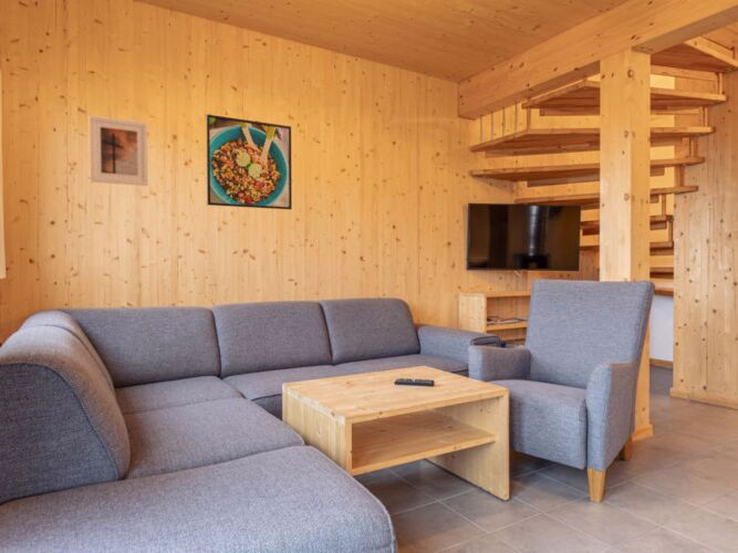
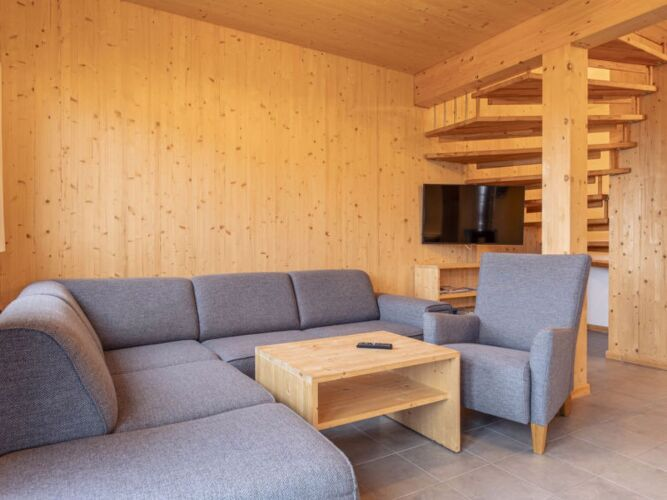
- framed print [89,115,149,187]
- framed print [206,113,293,210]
